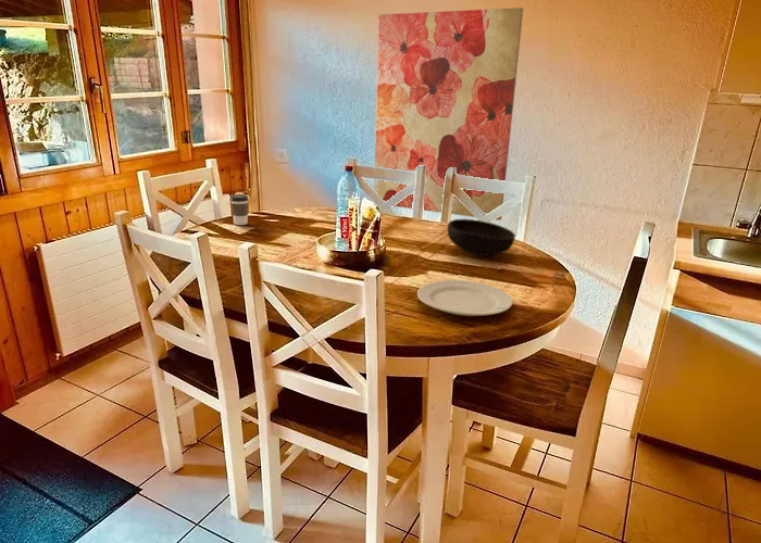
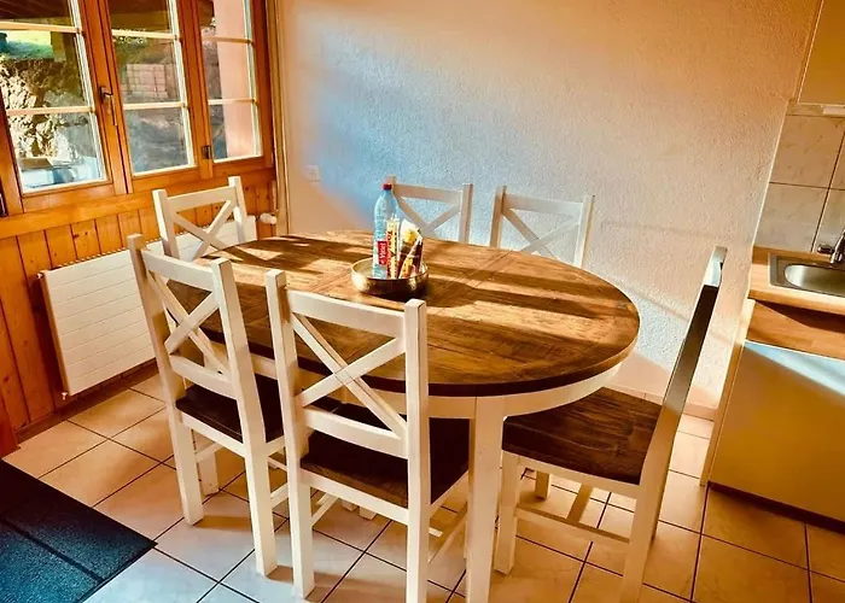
- coffee cup [229,193,250,226]
- bowl [447,218,516,257]
- wall art [373,7,524,222]
- chinaware [416,279,513,317]
